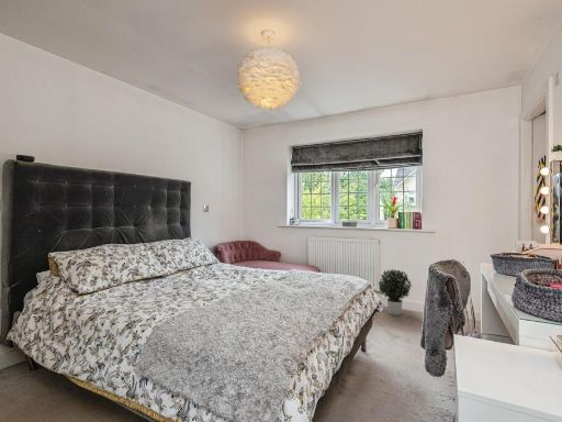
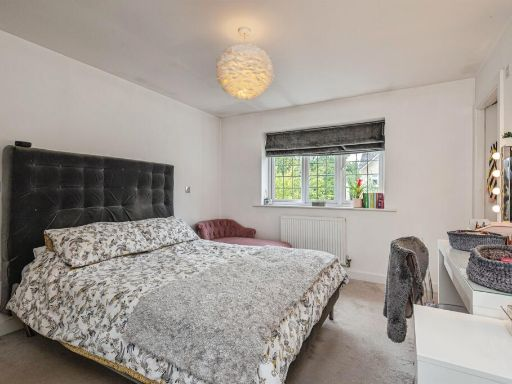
- potted plant [378,268,413,316]
